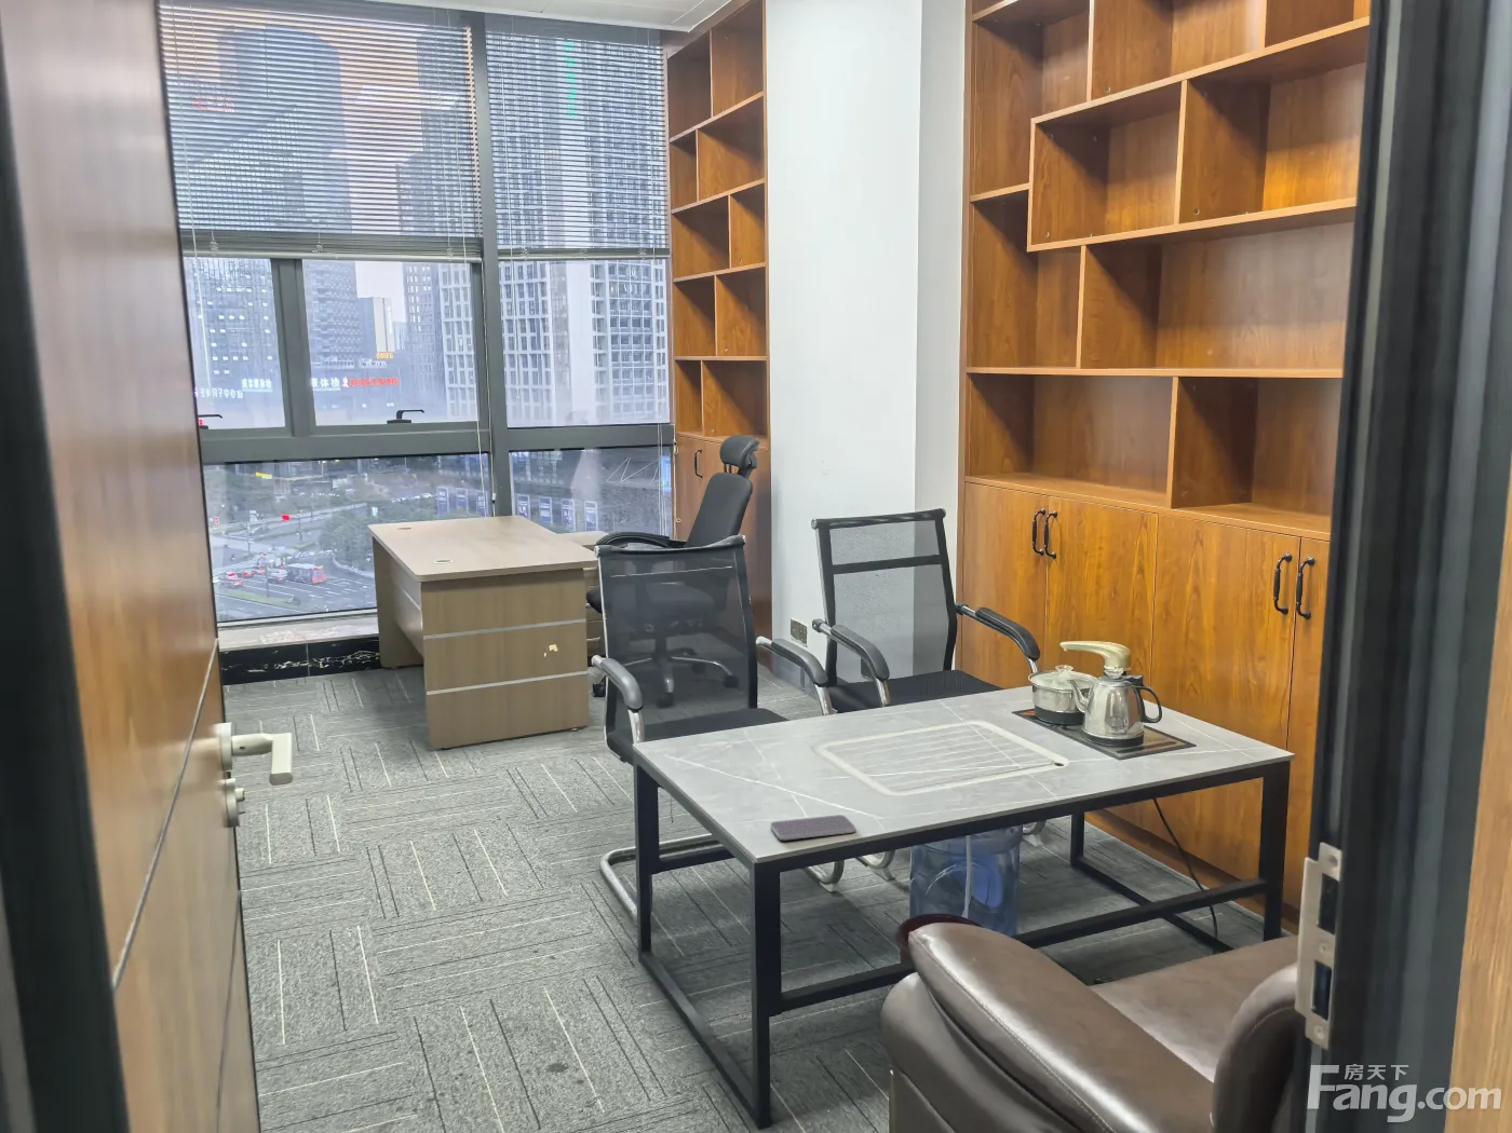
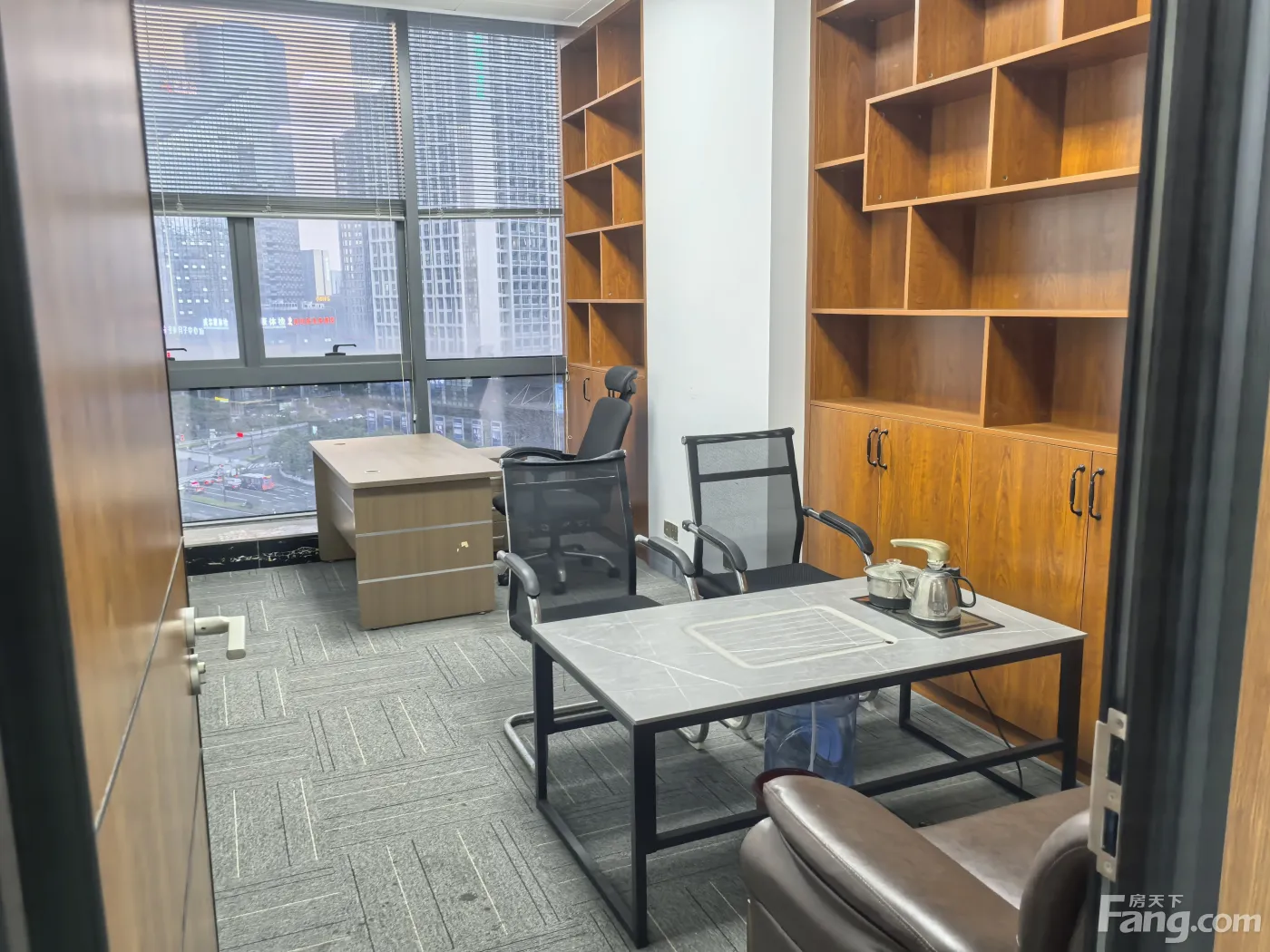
- smartphone [769,814,856,840]
